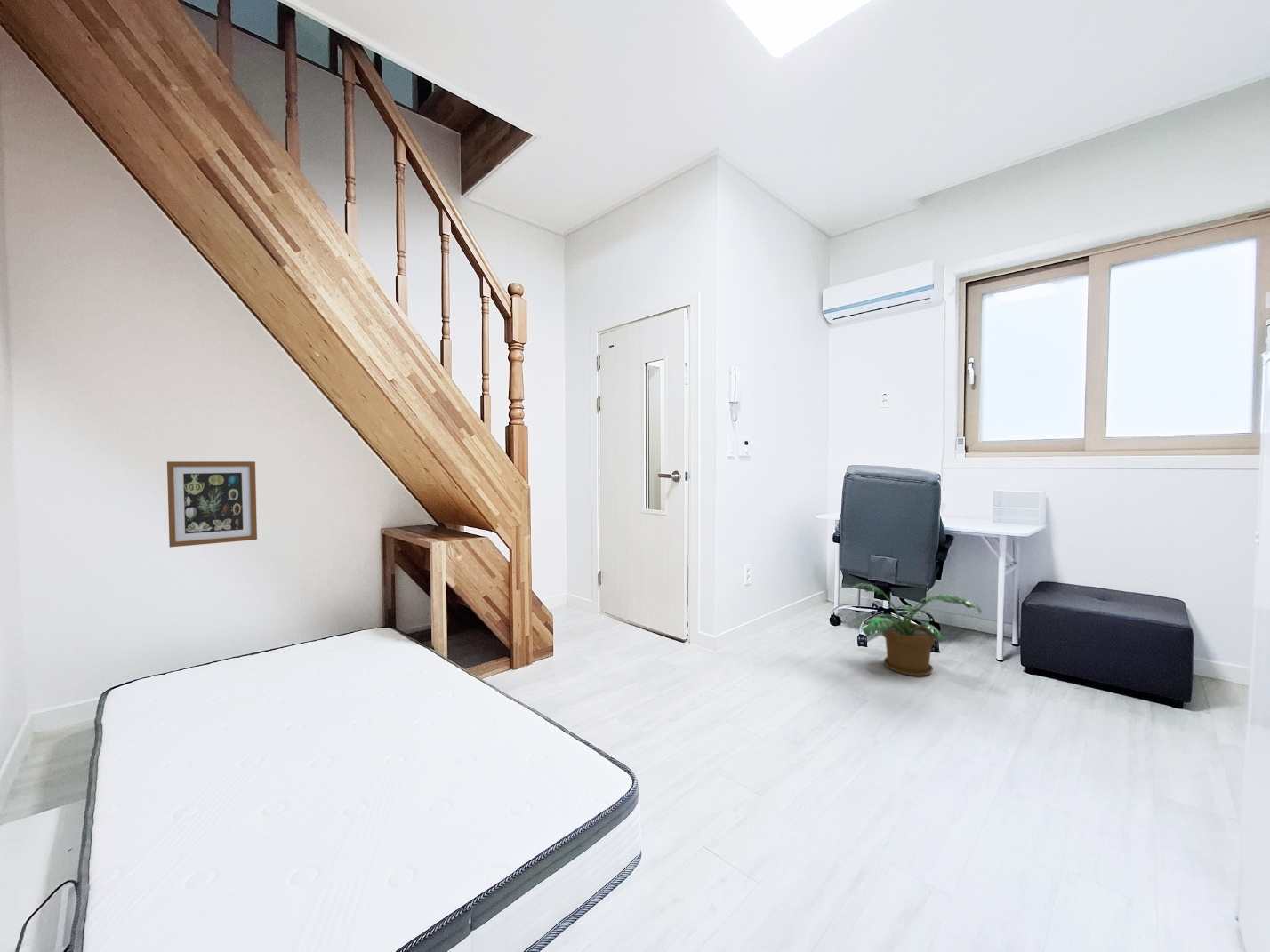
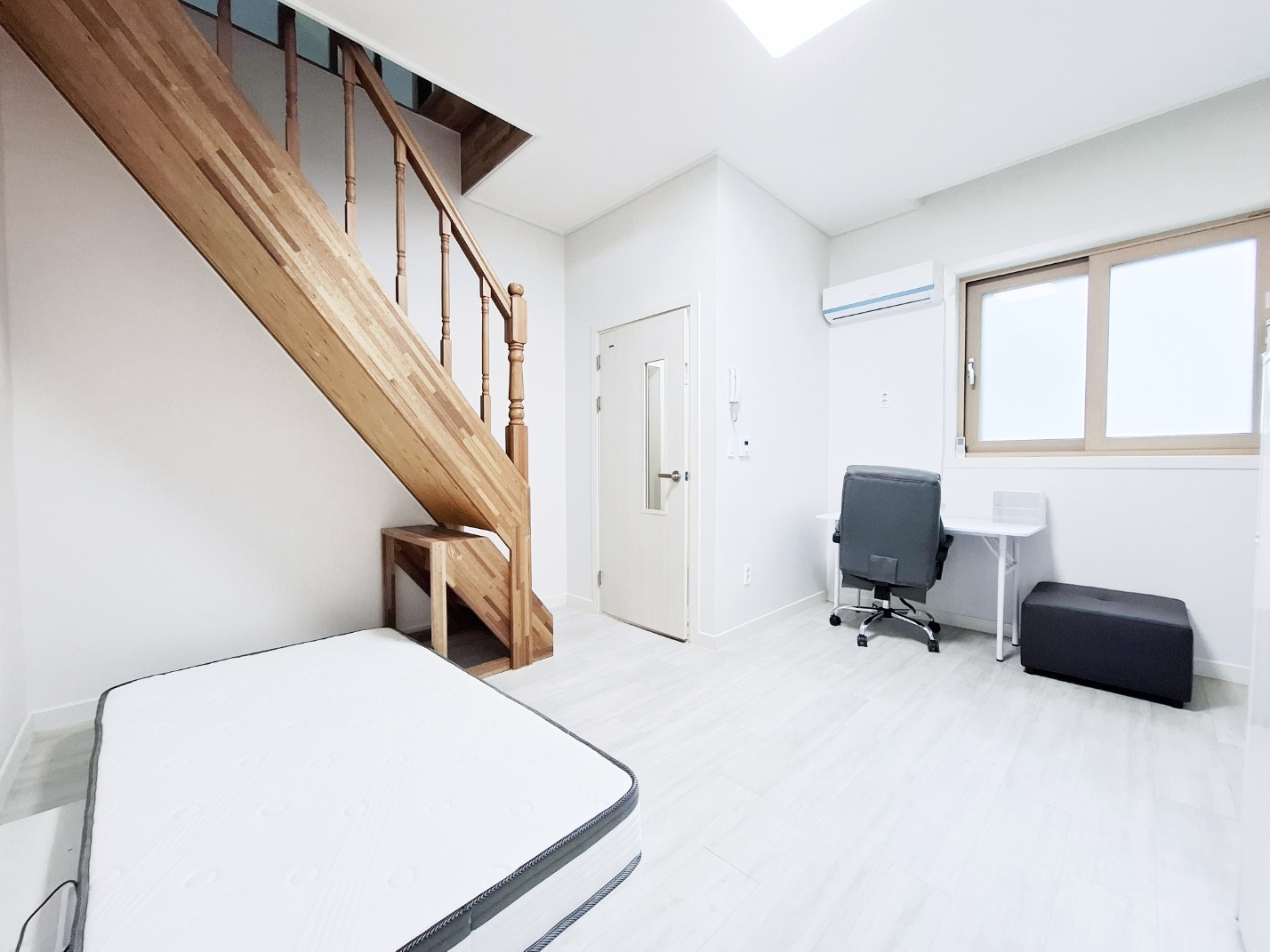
- potted plant [850,583,983,677]
- wall art [166,460,258,548]
